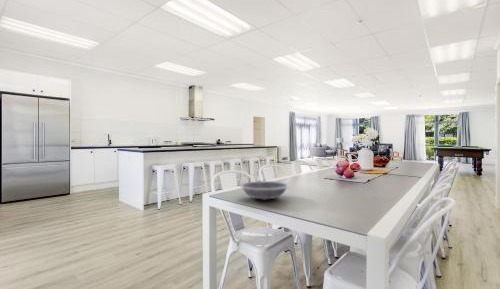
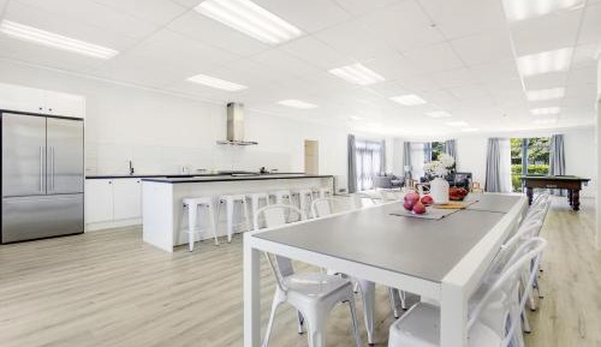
- bowl [238,180,291,200]
